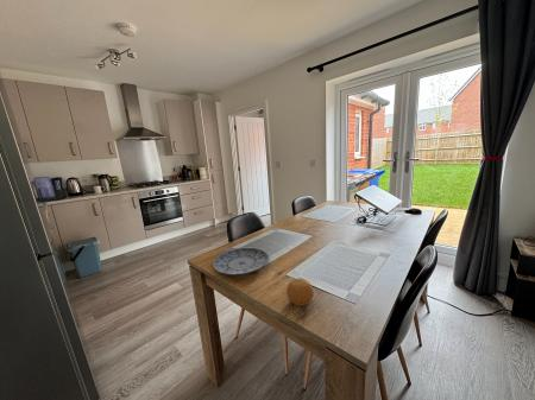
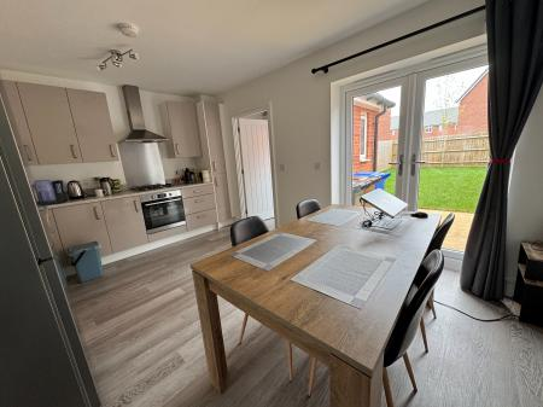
- fruit [285,277,315,306]
- plate [212,246,270,277]
